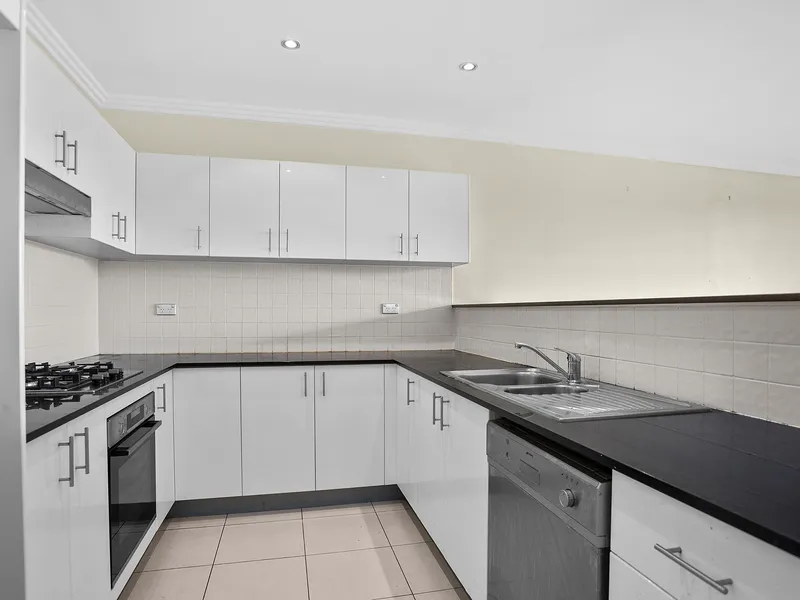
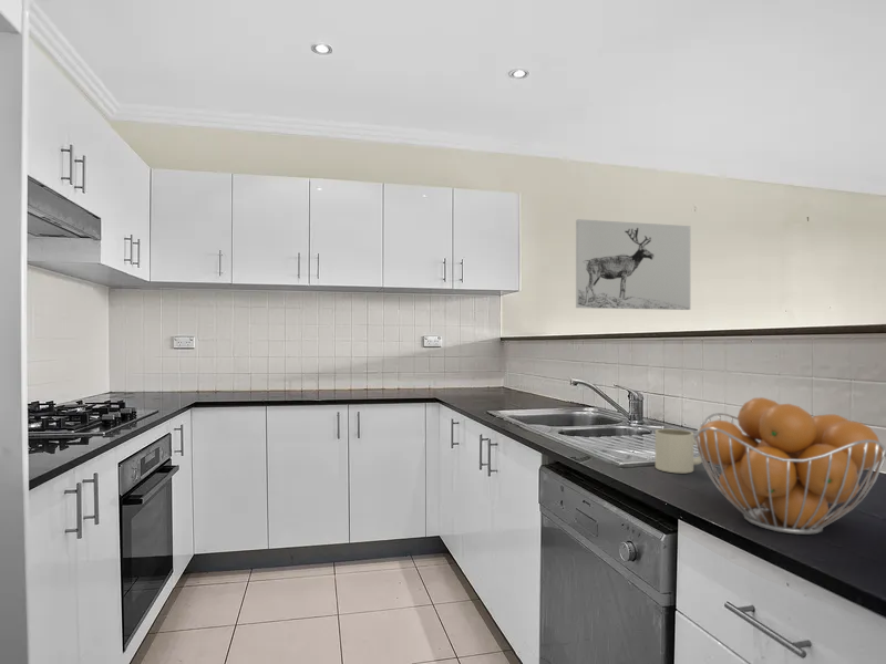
+ fruit basket [693,396,886,536]
+ wall art [575,218,691,311]
+ mug [655,428,703,474]
